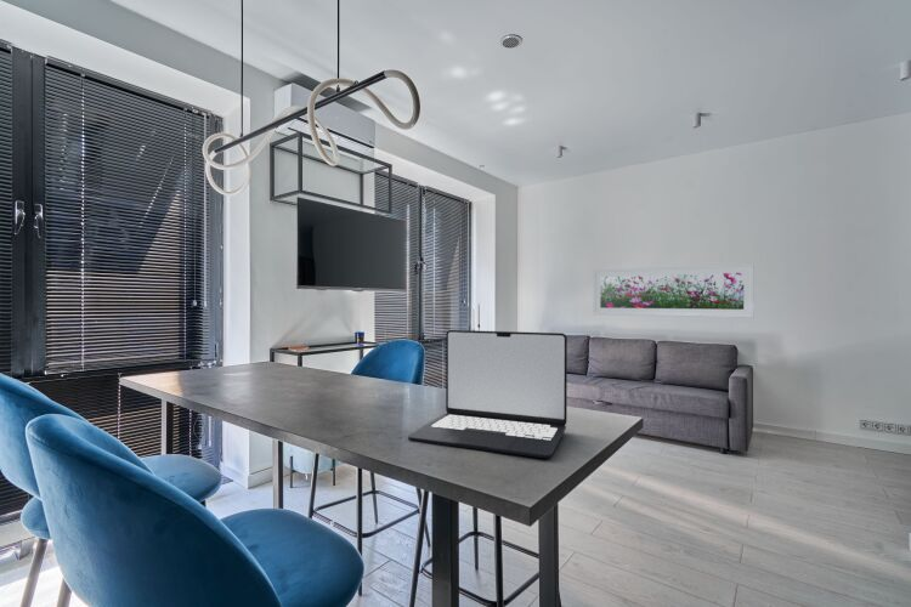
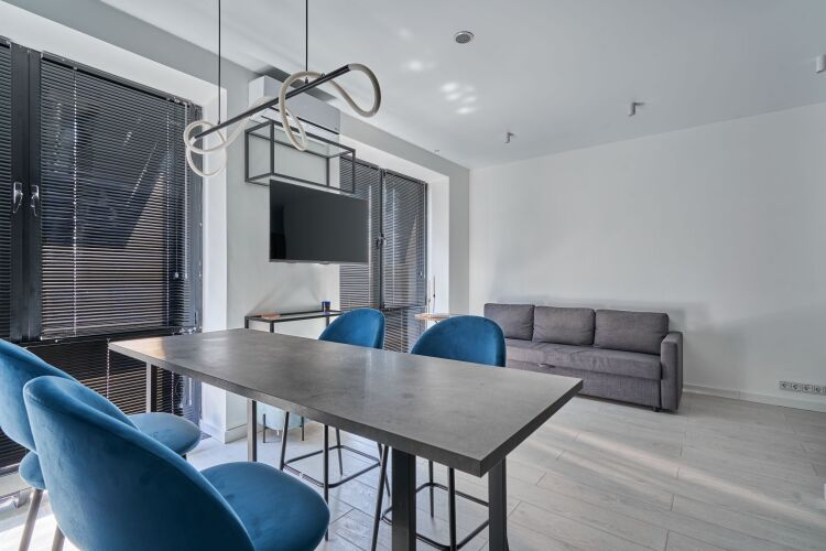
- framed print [593,262,756,319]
- laptop [407,329,568,459]
